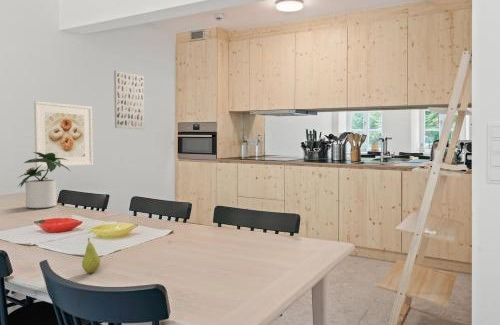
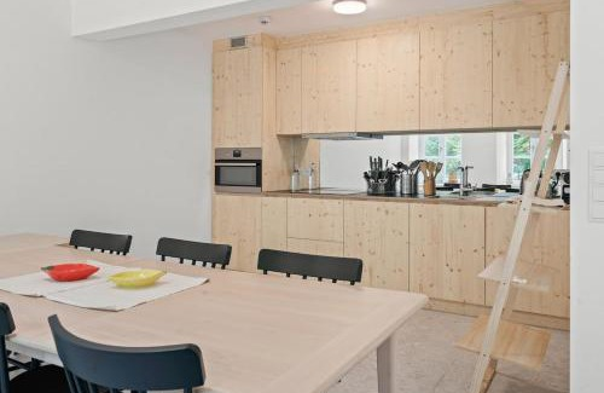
- fruit [81,237,101,274]
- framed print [33,100,94,168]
- wall art [113,69,146,130]
- potted plant [17,151,72,209]
